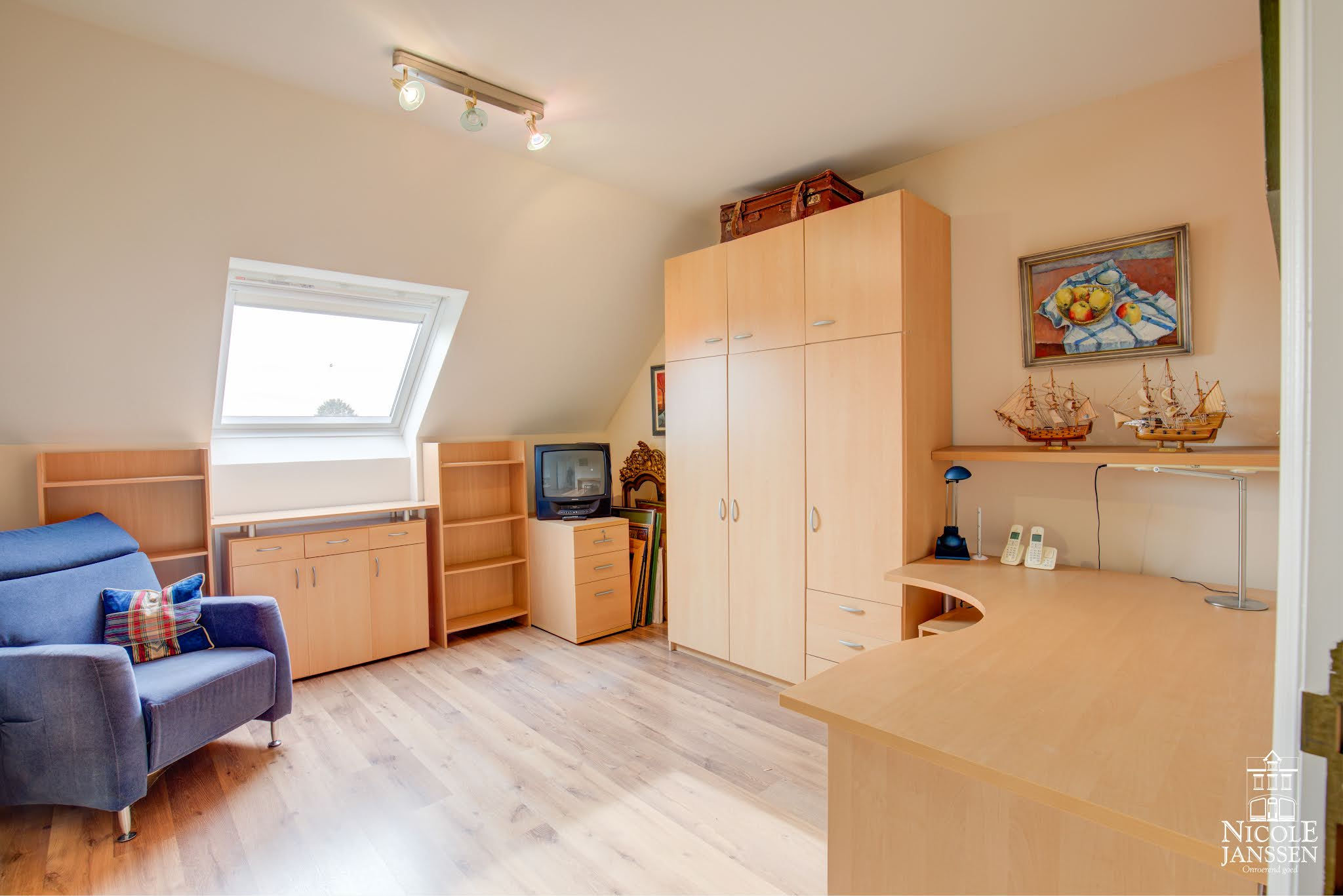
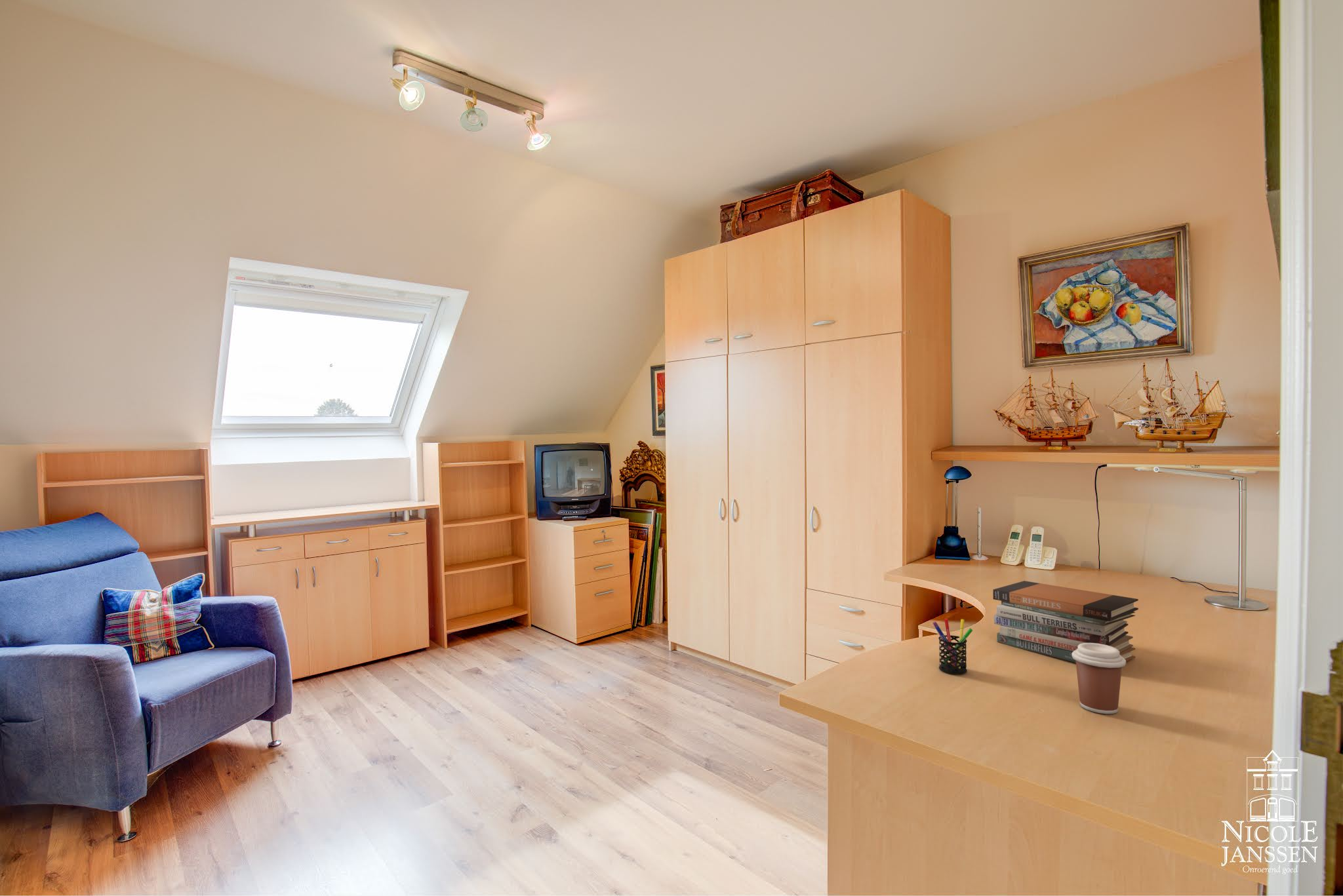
+ coffee cup [1072,643,1127,714]
+ pen holder [932,618,973,675]
+ book stack [992,580,1139,663]
